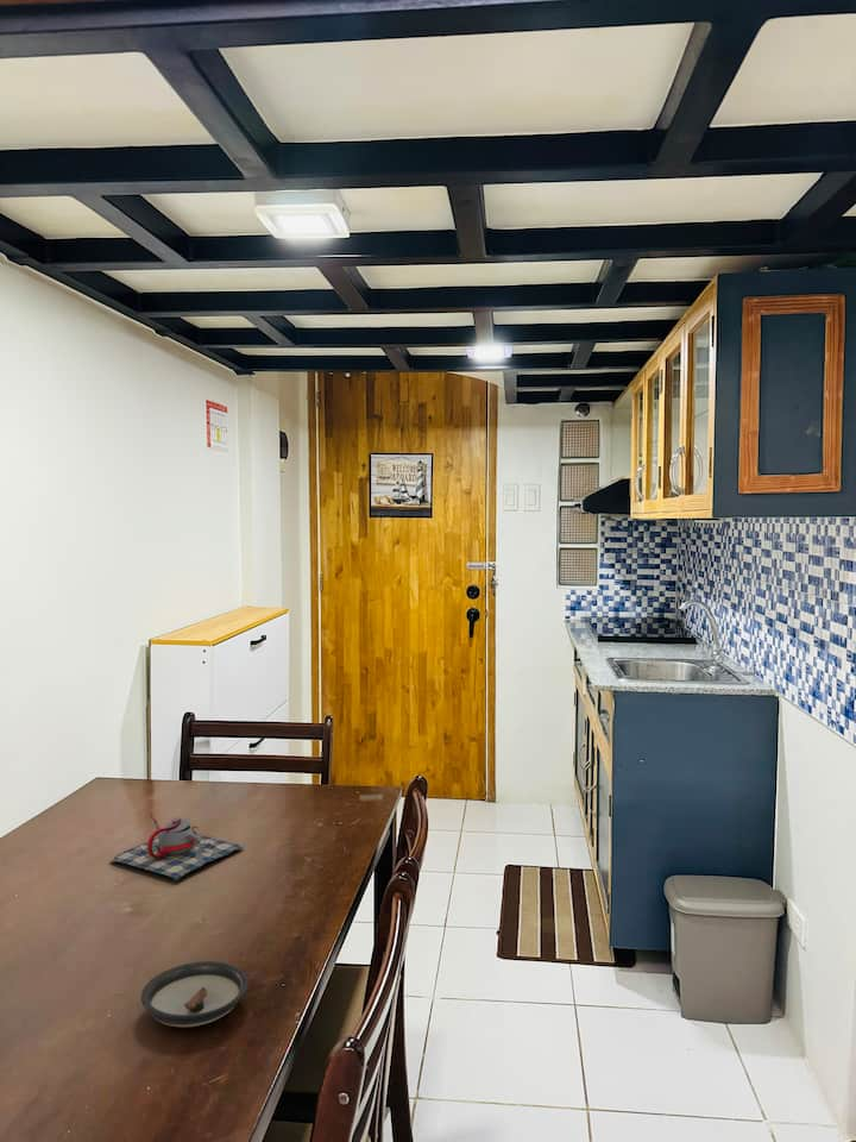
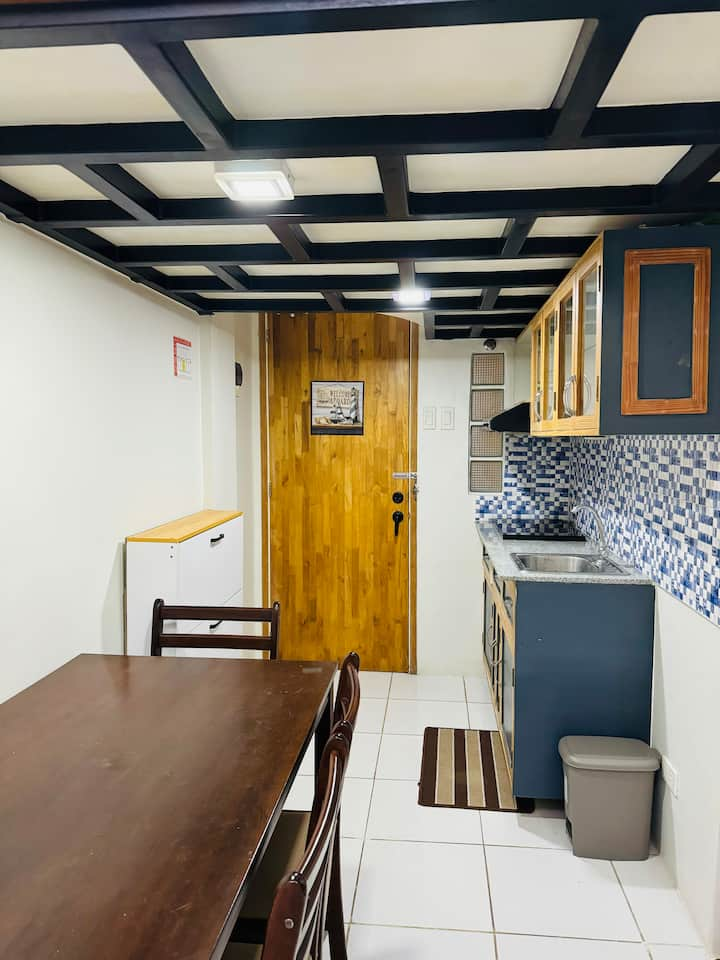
- saucer [140,960,248,1029]
- teapot [108,812,245,881]
